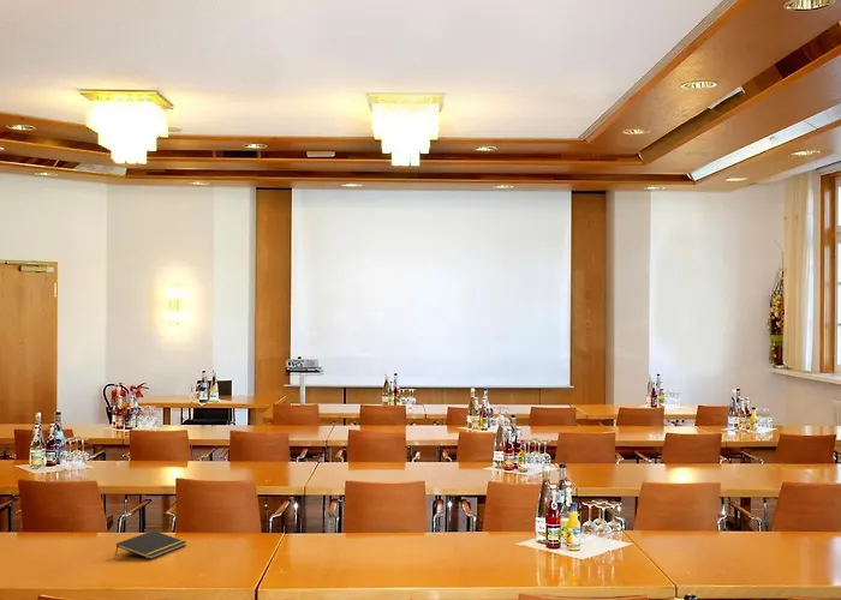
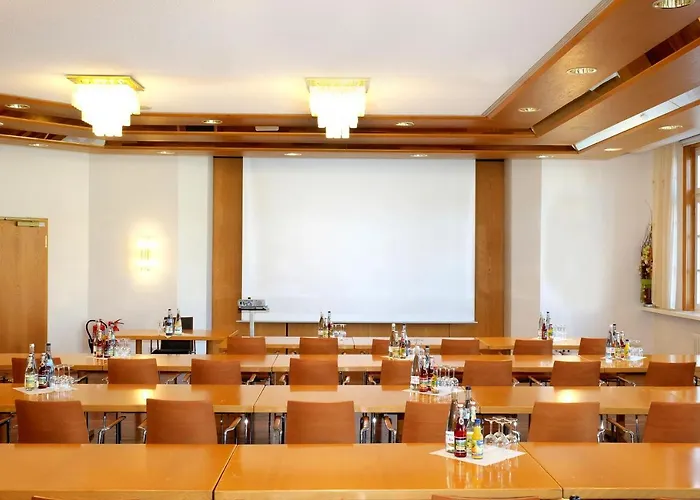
- notepad [114,529,187,560]
